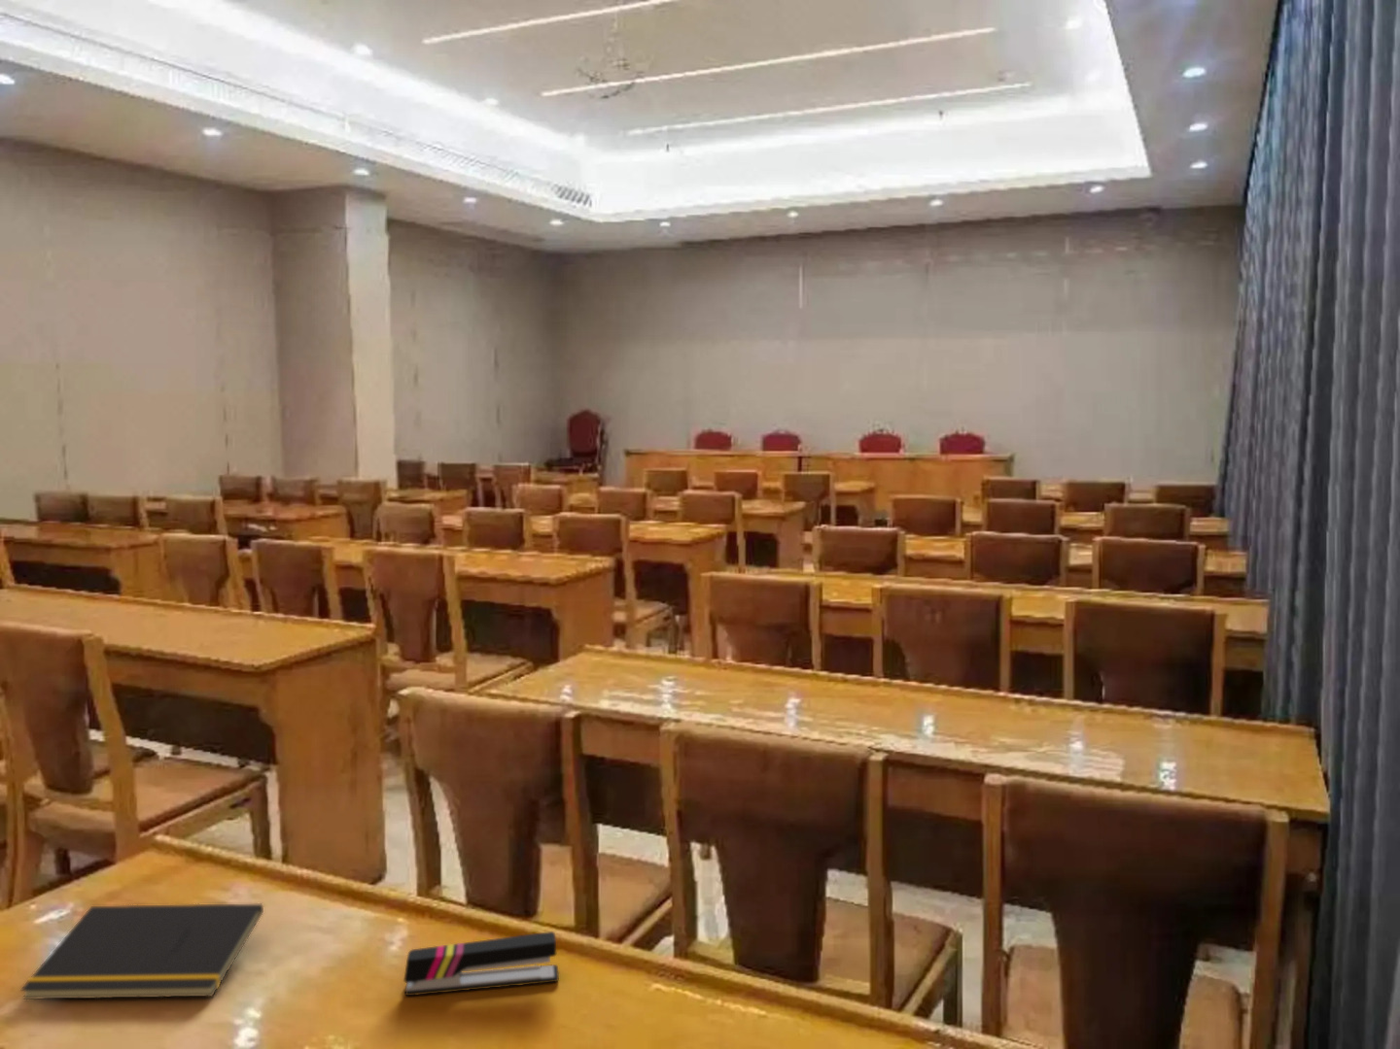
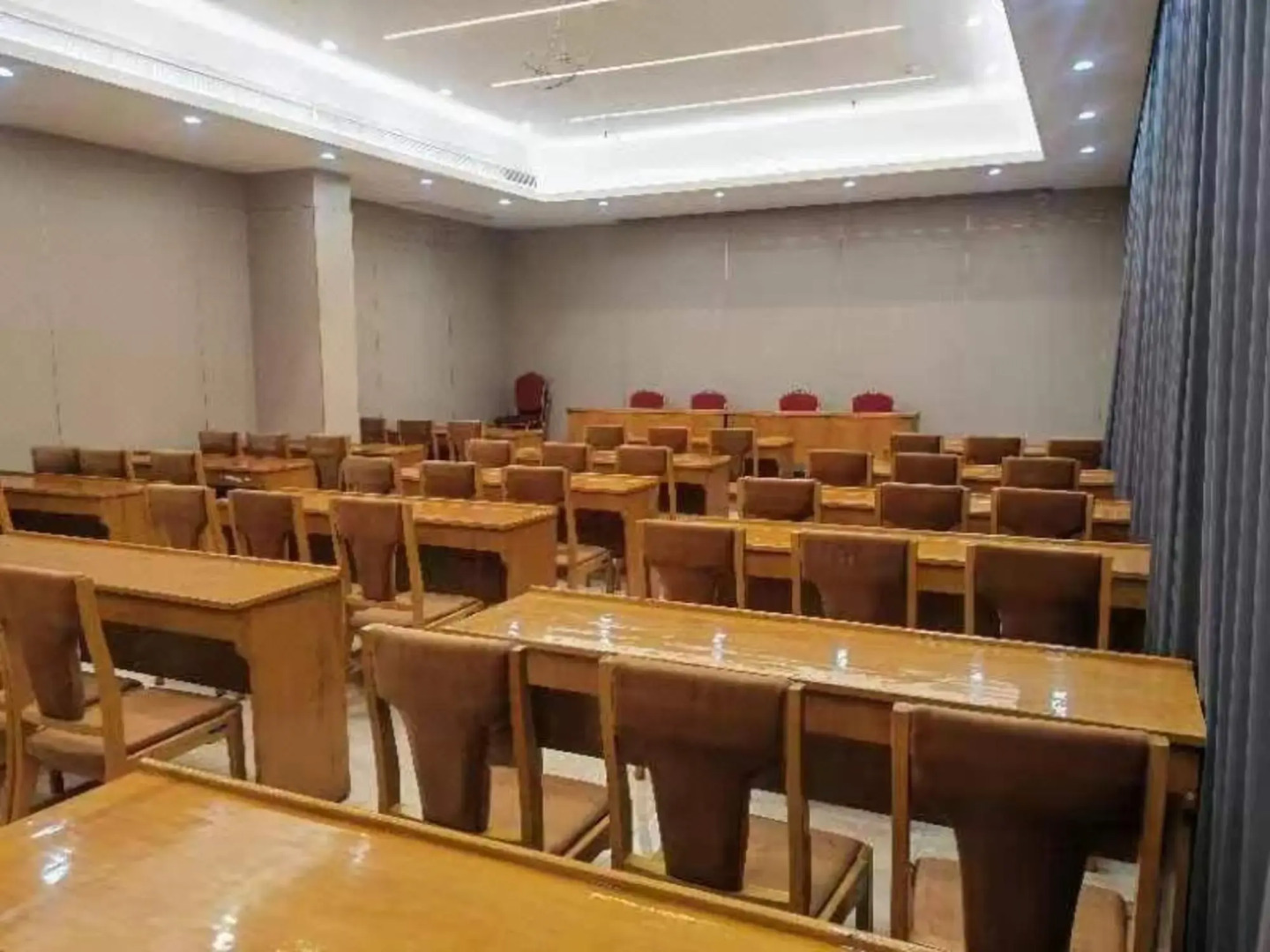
- notepad [20,902,265,1001]
- stapler [402,930,560,996]
